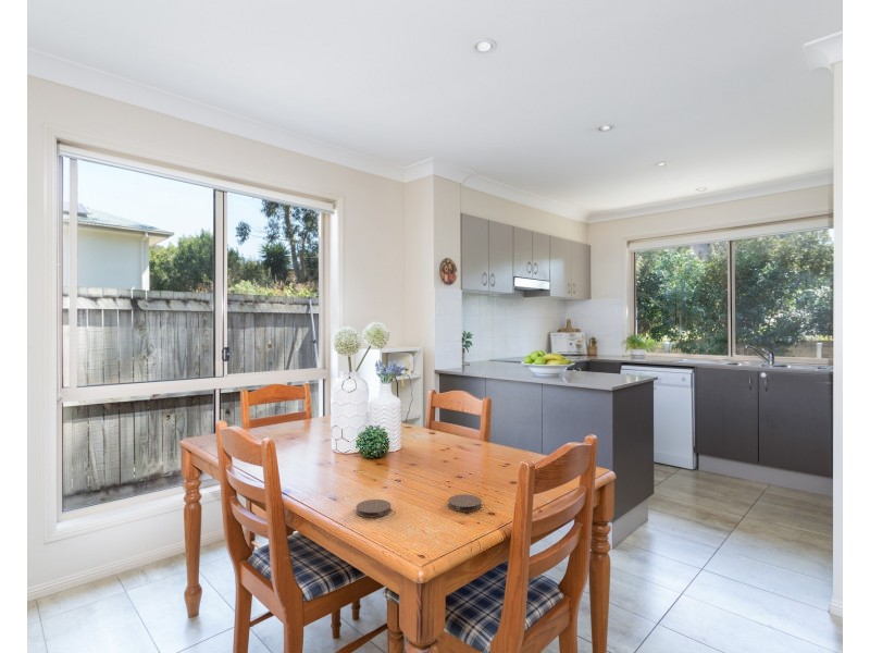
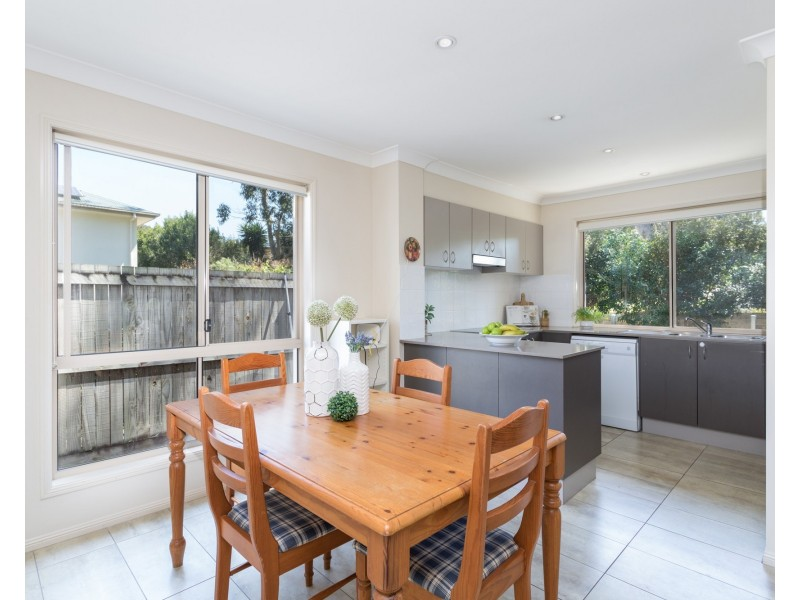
- coaster [355,498,391,518]
- coaster [447,493,483,513]
